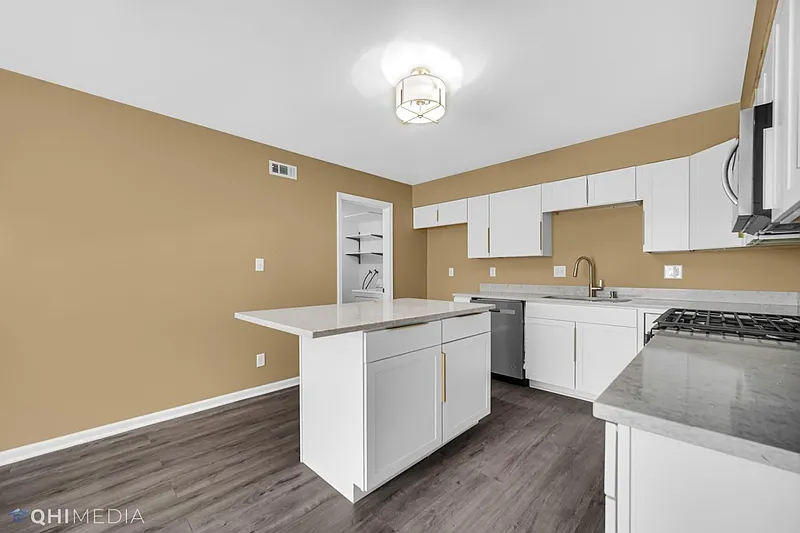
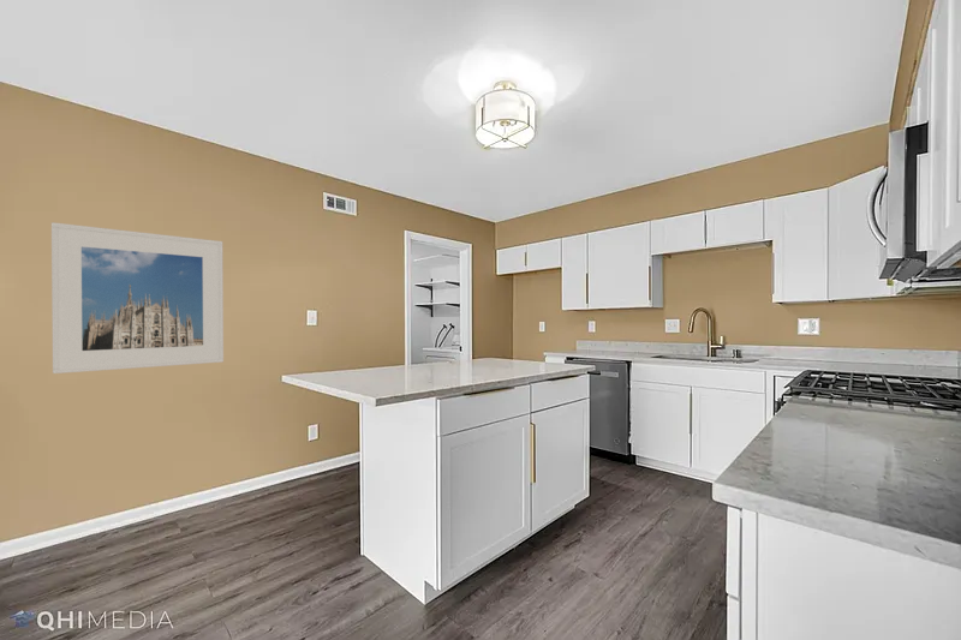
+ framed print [50,221,225,375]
